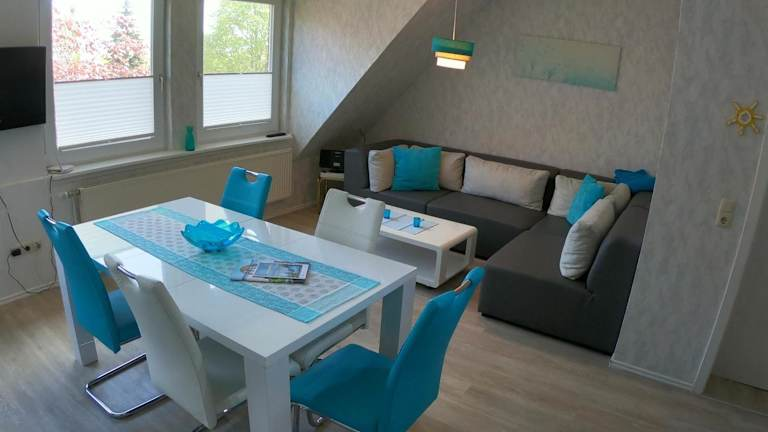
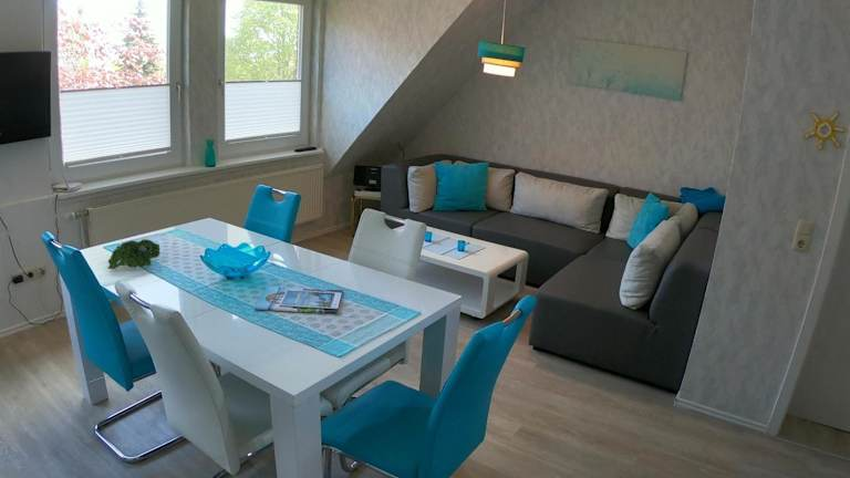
+ plant [106,238,163,270]
